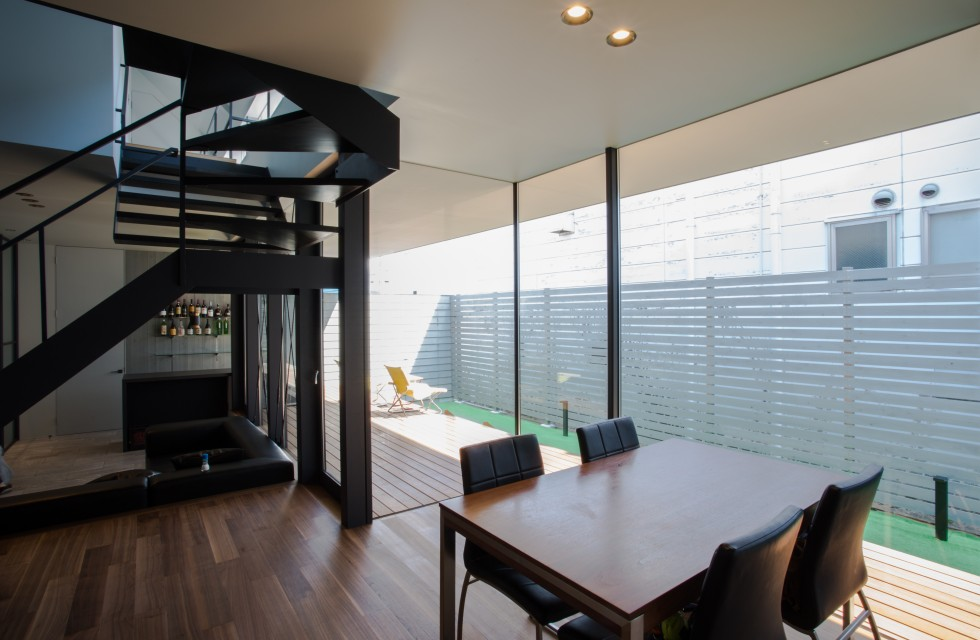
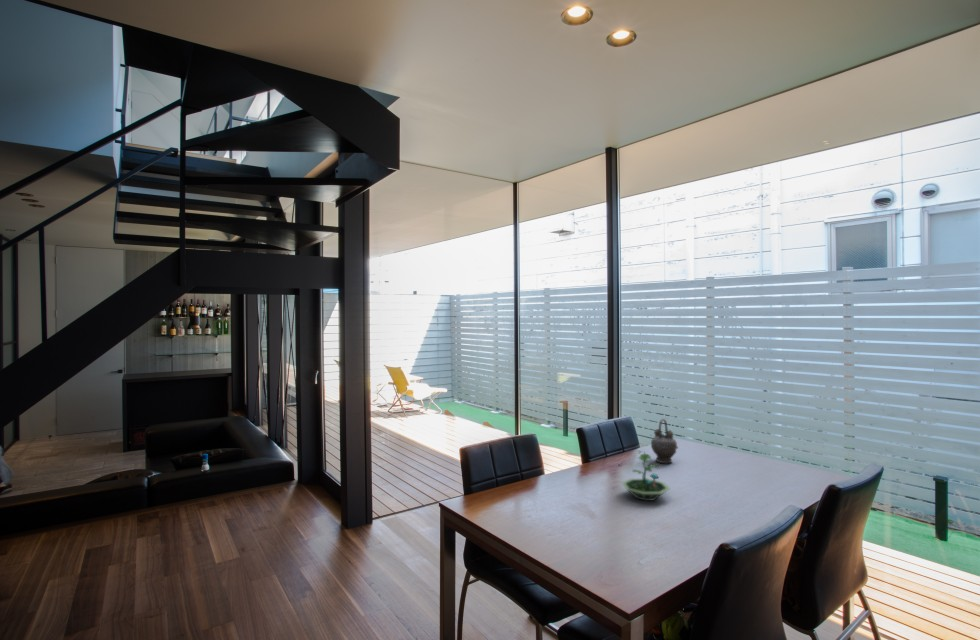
+ teapot [650,418,679,464]
+ terrarium [621,450,671,502]
